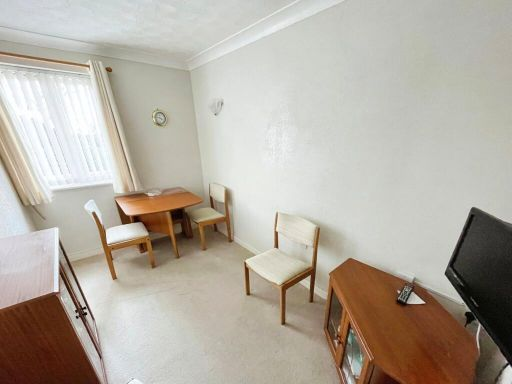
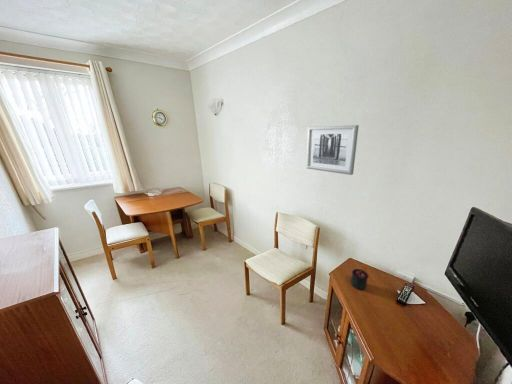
+ wall art [305,124,360,176]
+ candle [350,266,370,291]
